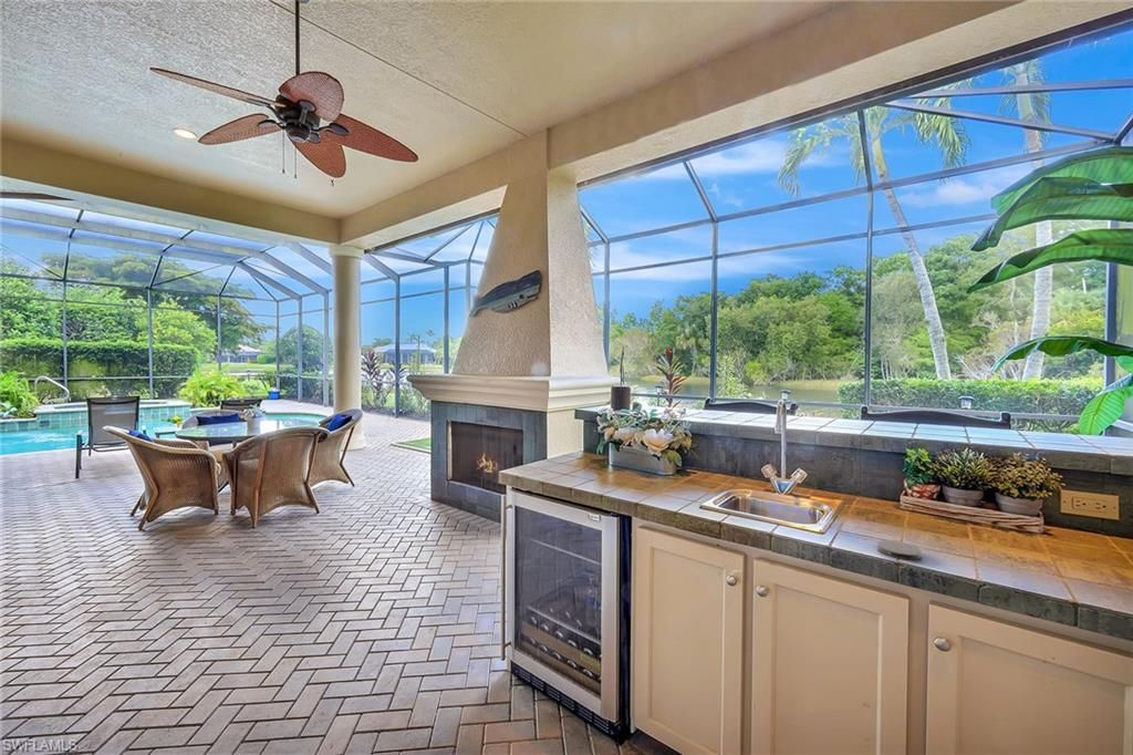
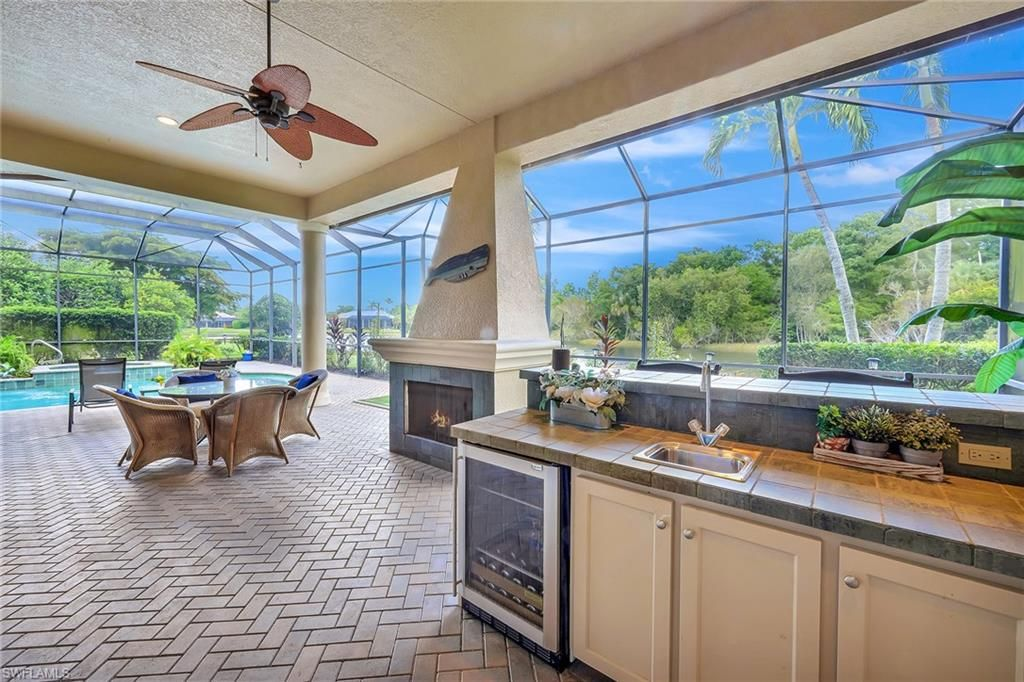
- coaster [876,539,923,561]
